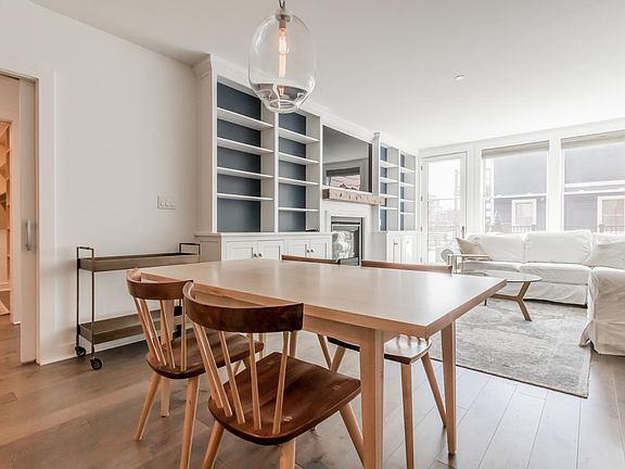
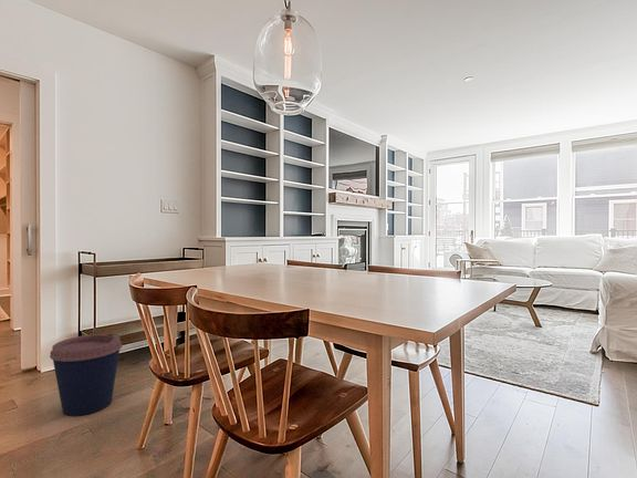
+ coffee cup [49,333,123,417]
